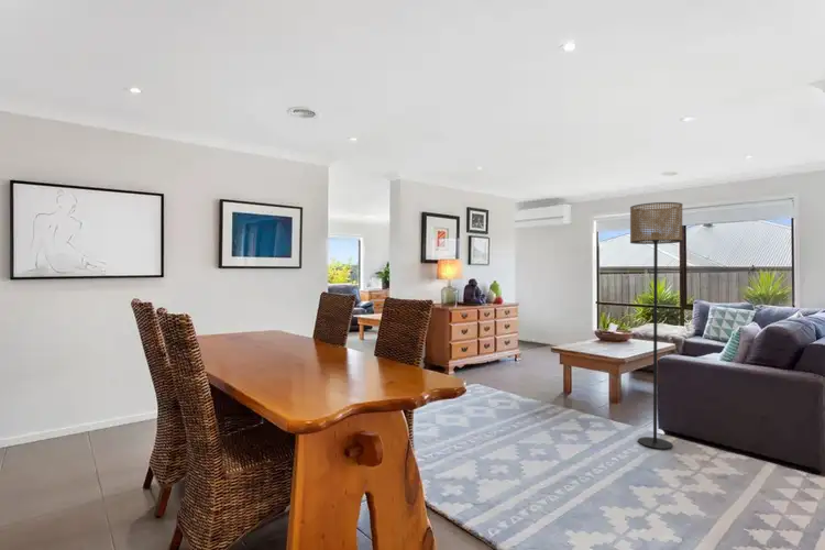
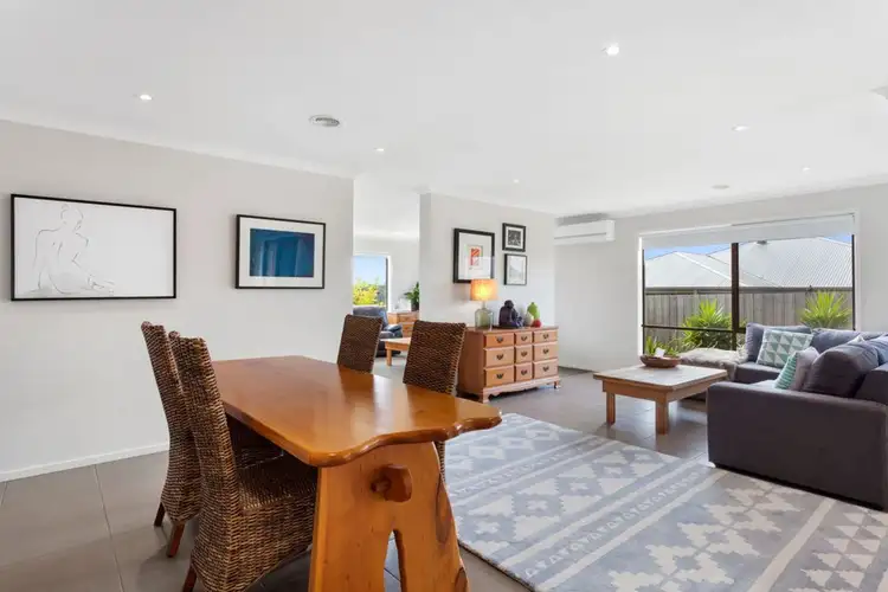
- floor lamp [629,201,684,450]
